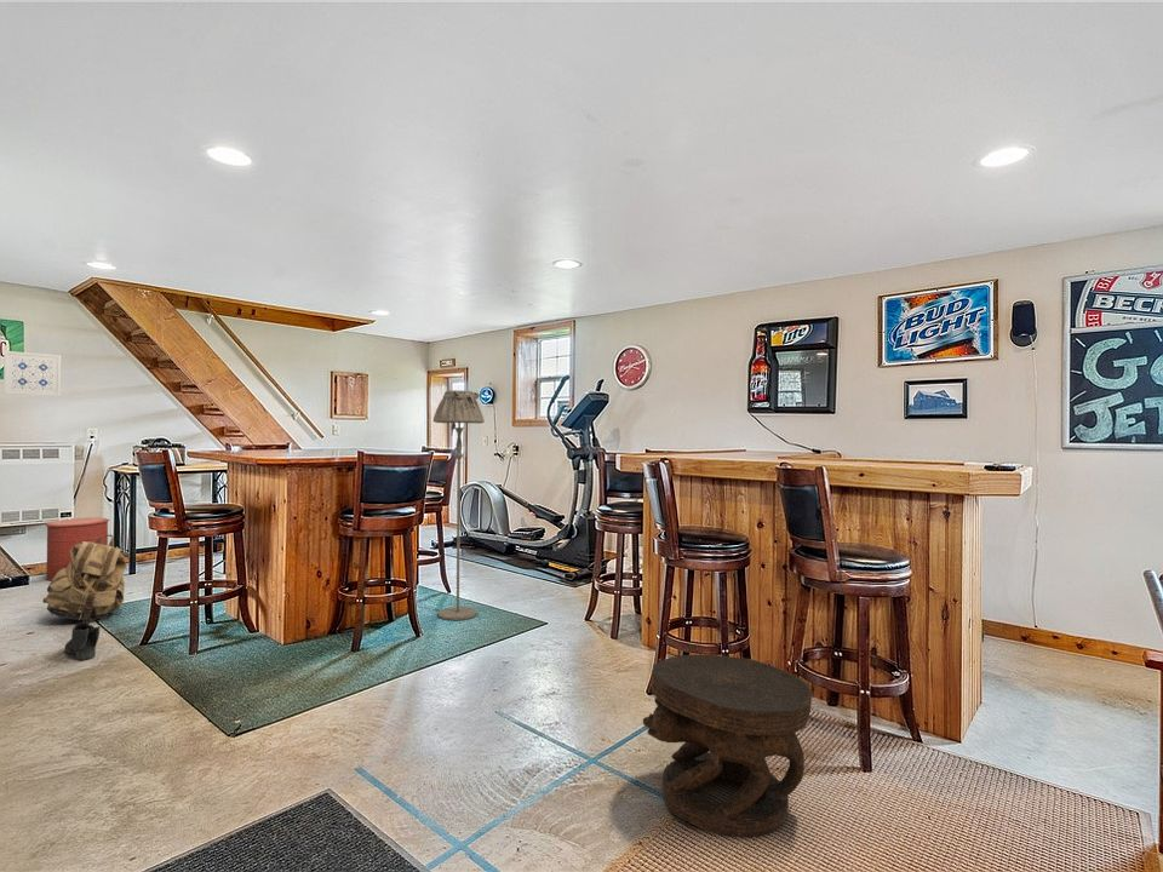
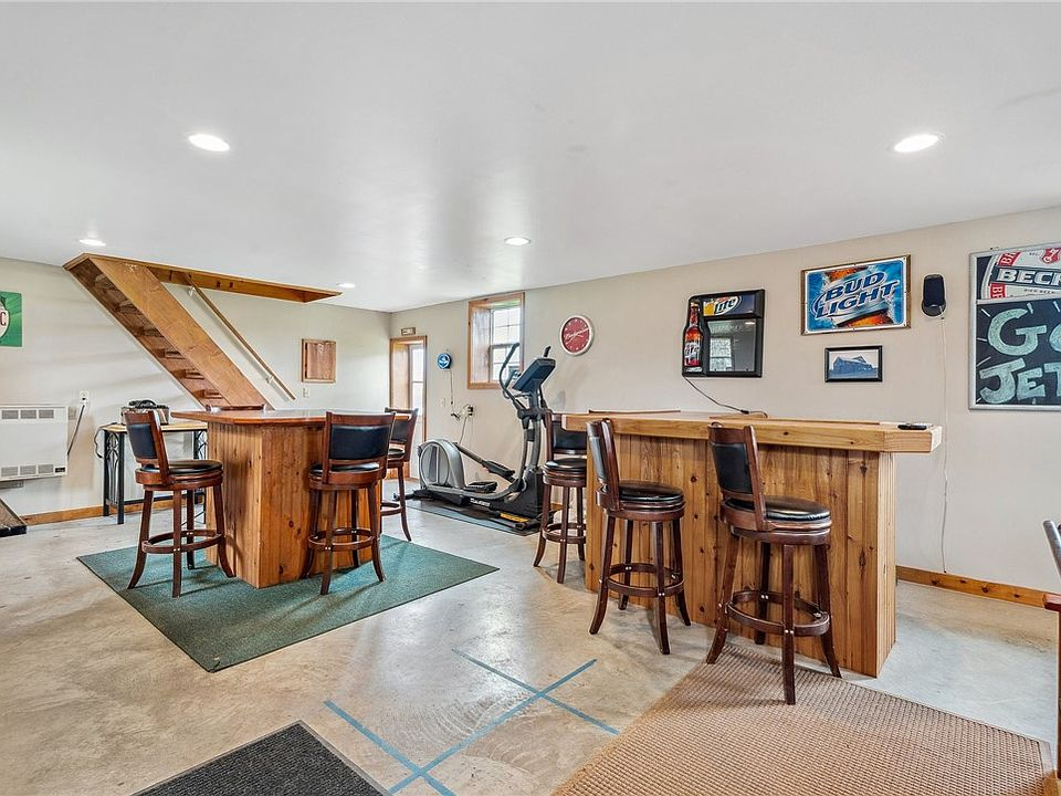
- floor lamp [432,389,486,621]
- trash can [44,516,110,581]
- backpack [41,534,127,624]
- sneaker [64,621,102,661]
- side table [642,654,813,839]
- wall art [2,350,62,397]
